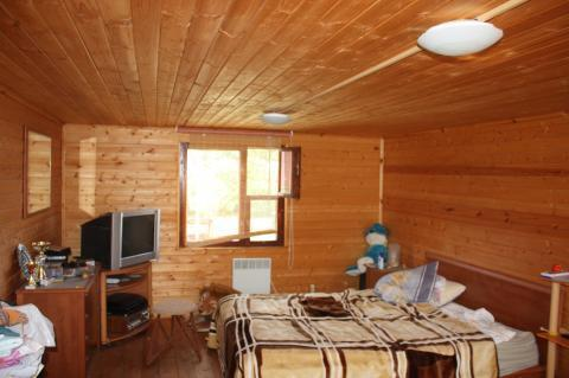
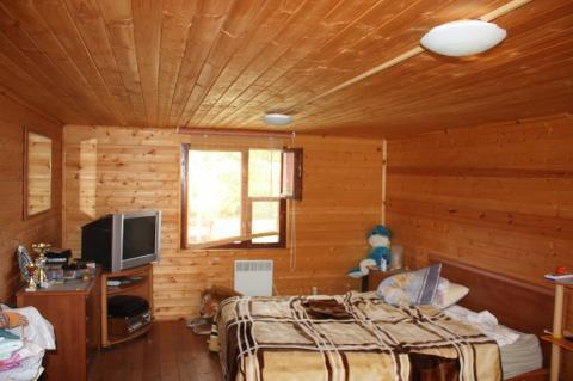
- stool [145,299,204,367]
